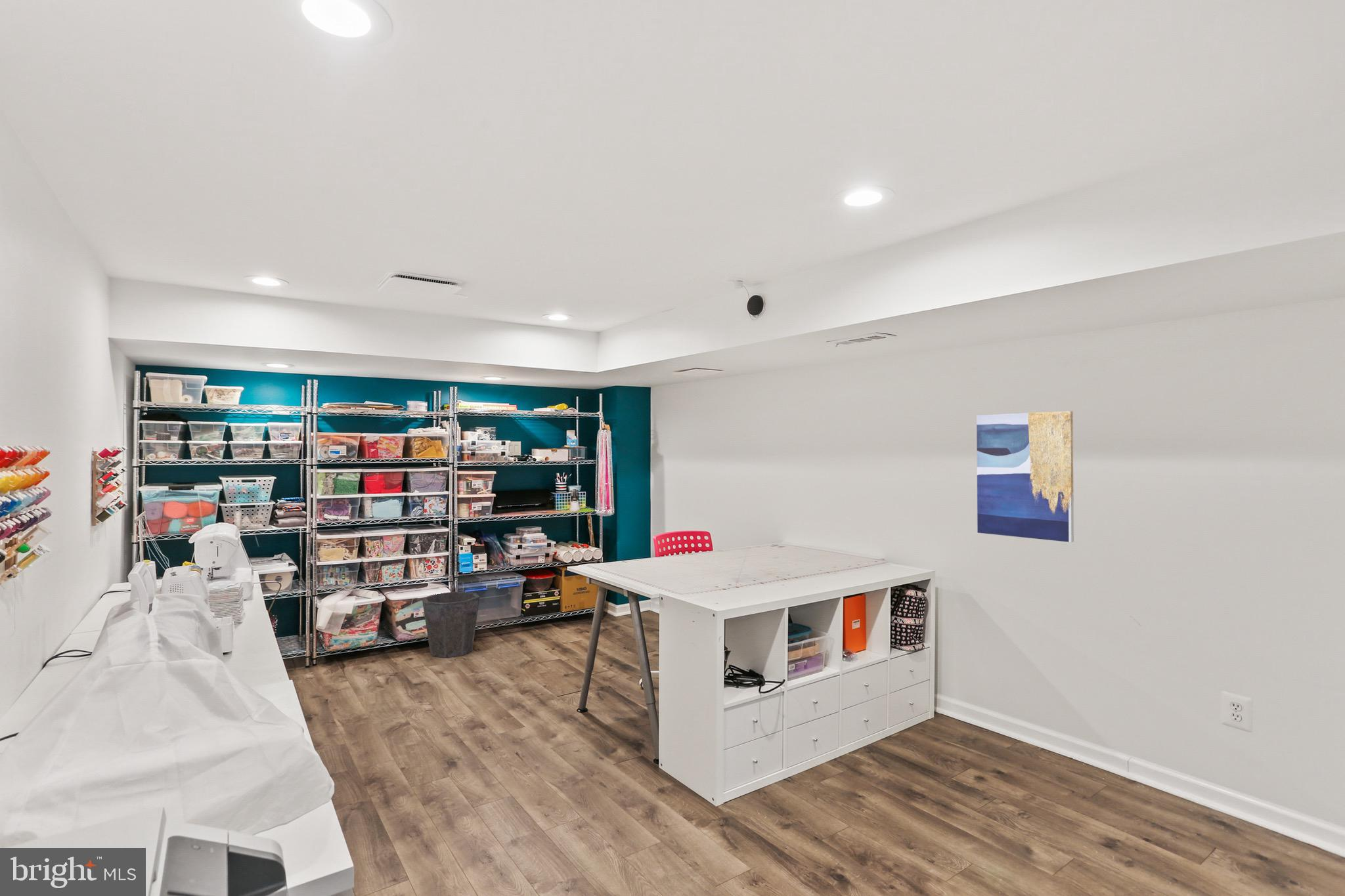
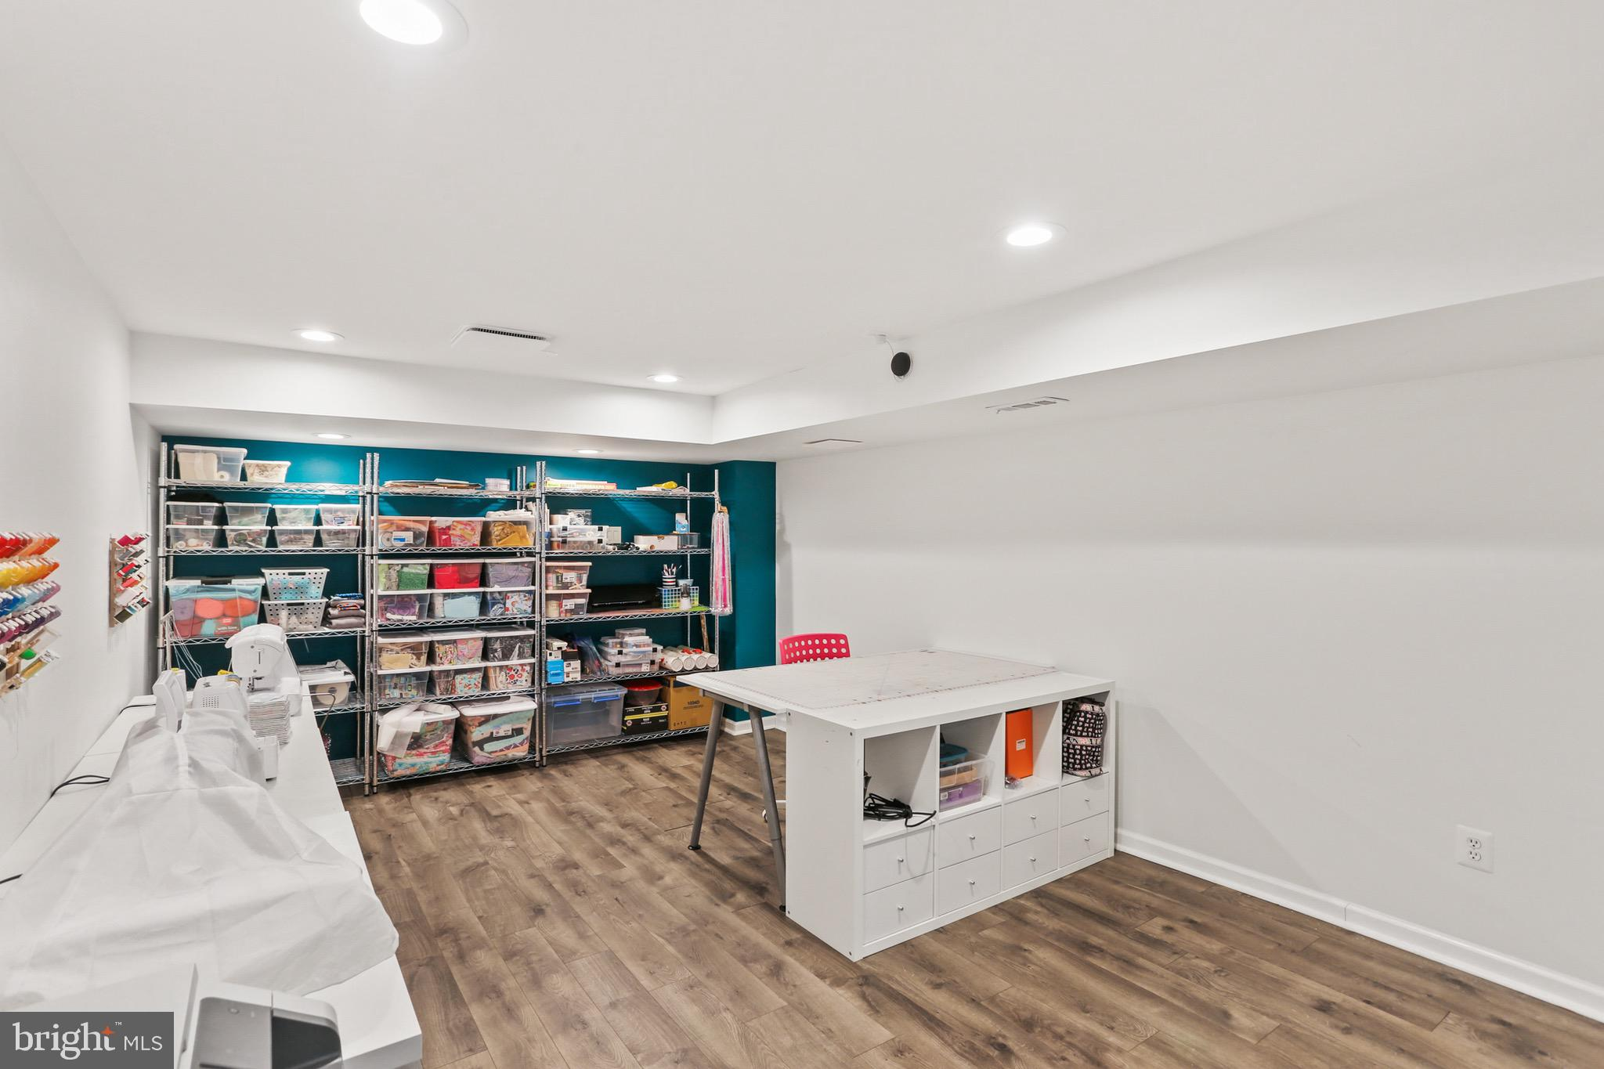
- waste bin [422,591,480,658]
- wall art [976,410,1074,543]
